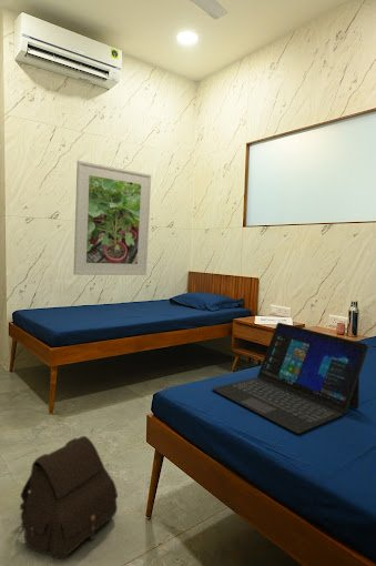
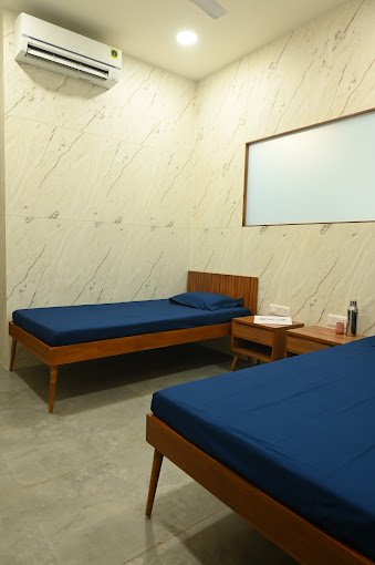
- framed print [72,160,152,276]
- laptop [211,322,369,435]
- satchel [19,435,119,560]
